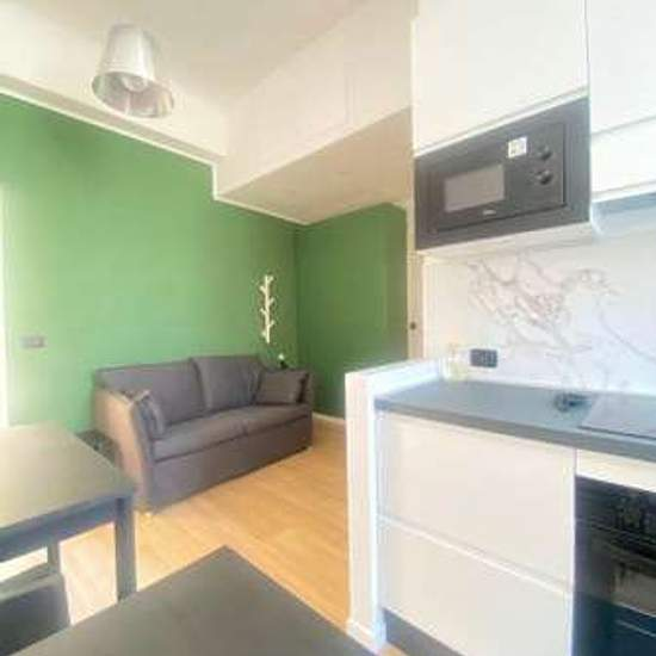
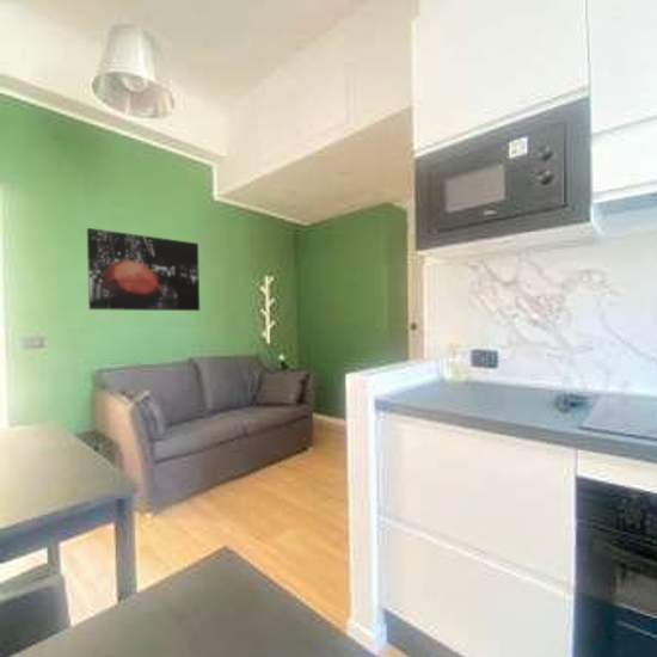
+ wall art [86,227,201,312]
